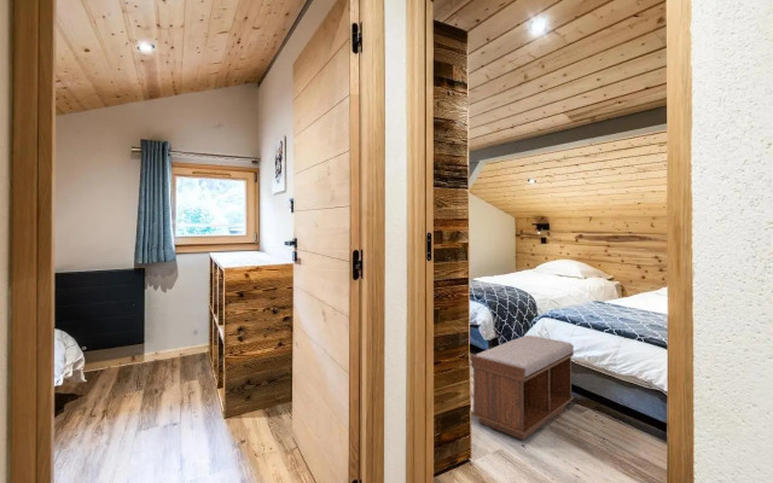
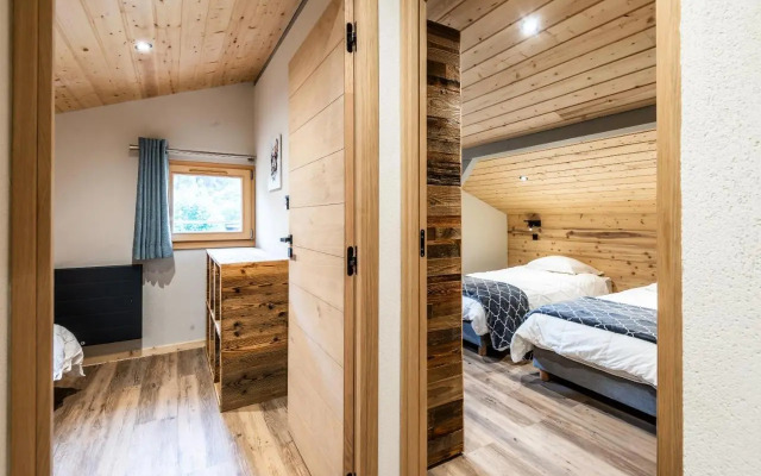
- bench [471,334,575,441]
